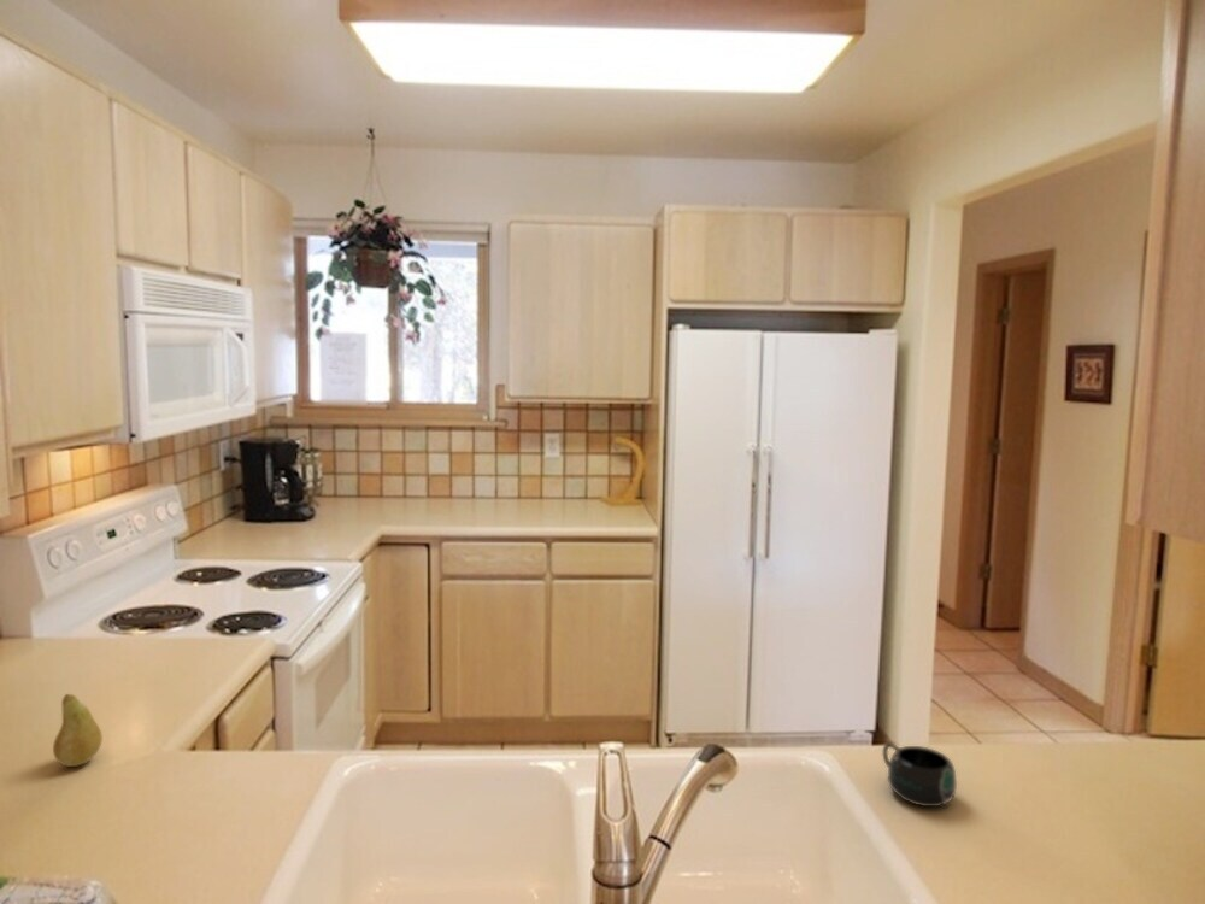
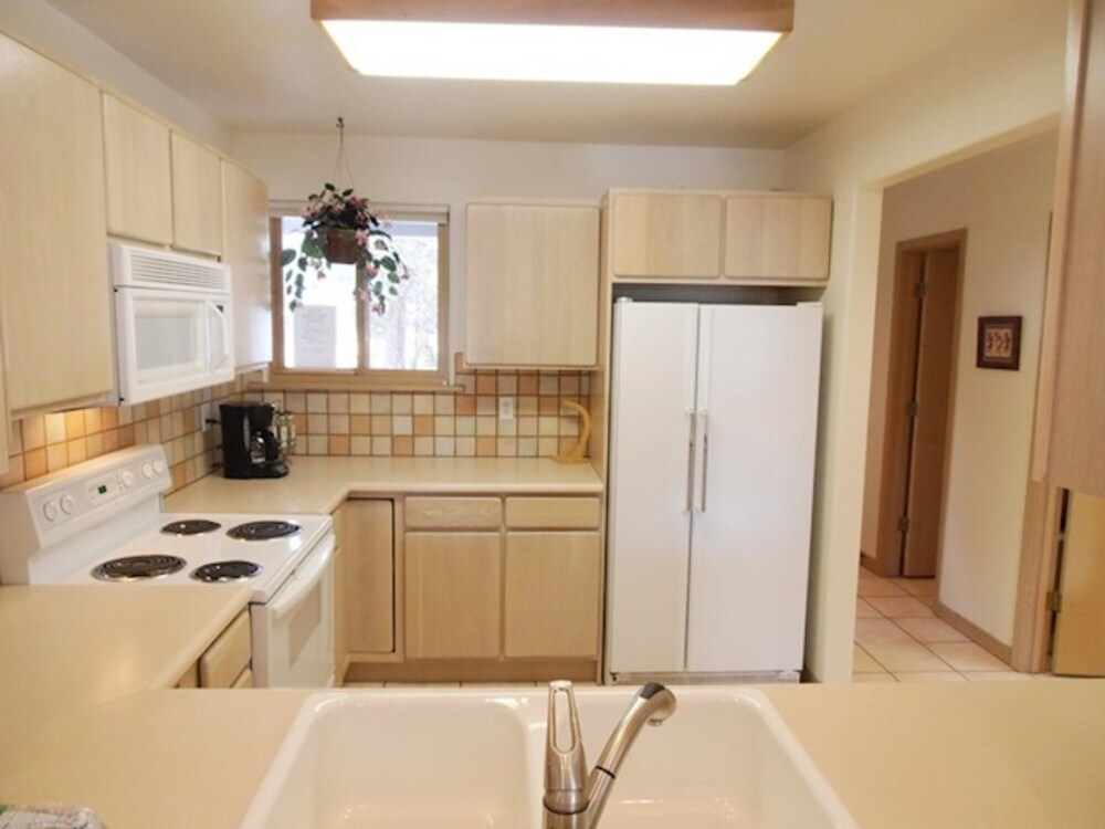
- mug [882,741,958,808]
- fruit [52,693,104,768]
